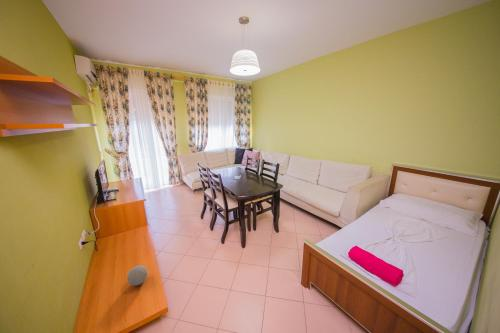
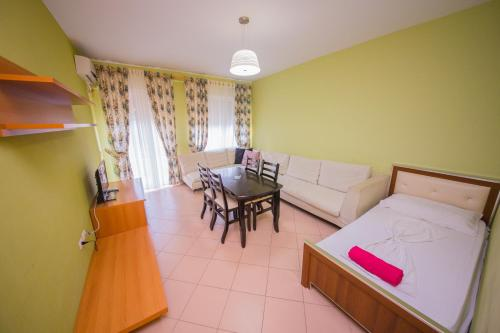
- decorative ball [126,264,149,287]
